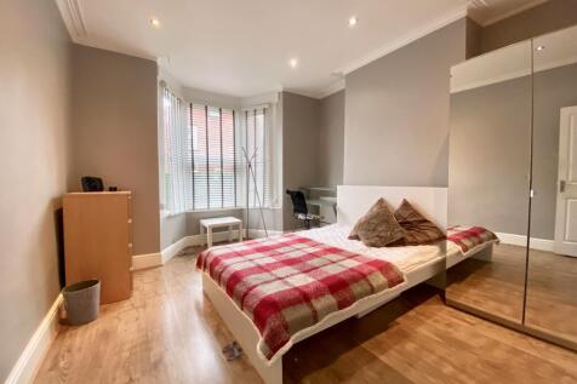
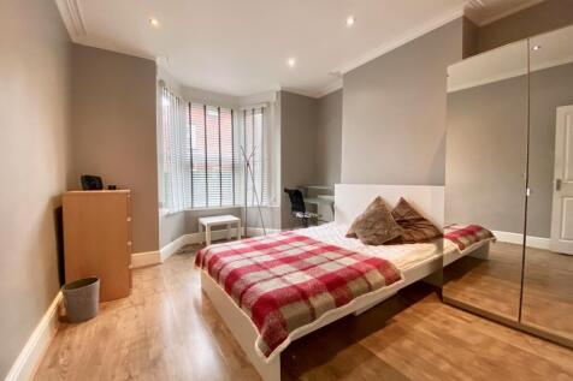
- sneaker [221,339,244,361]
